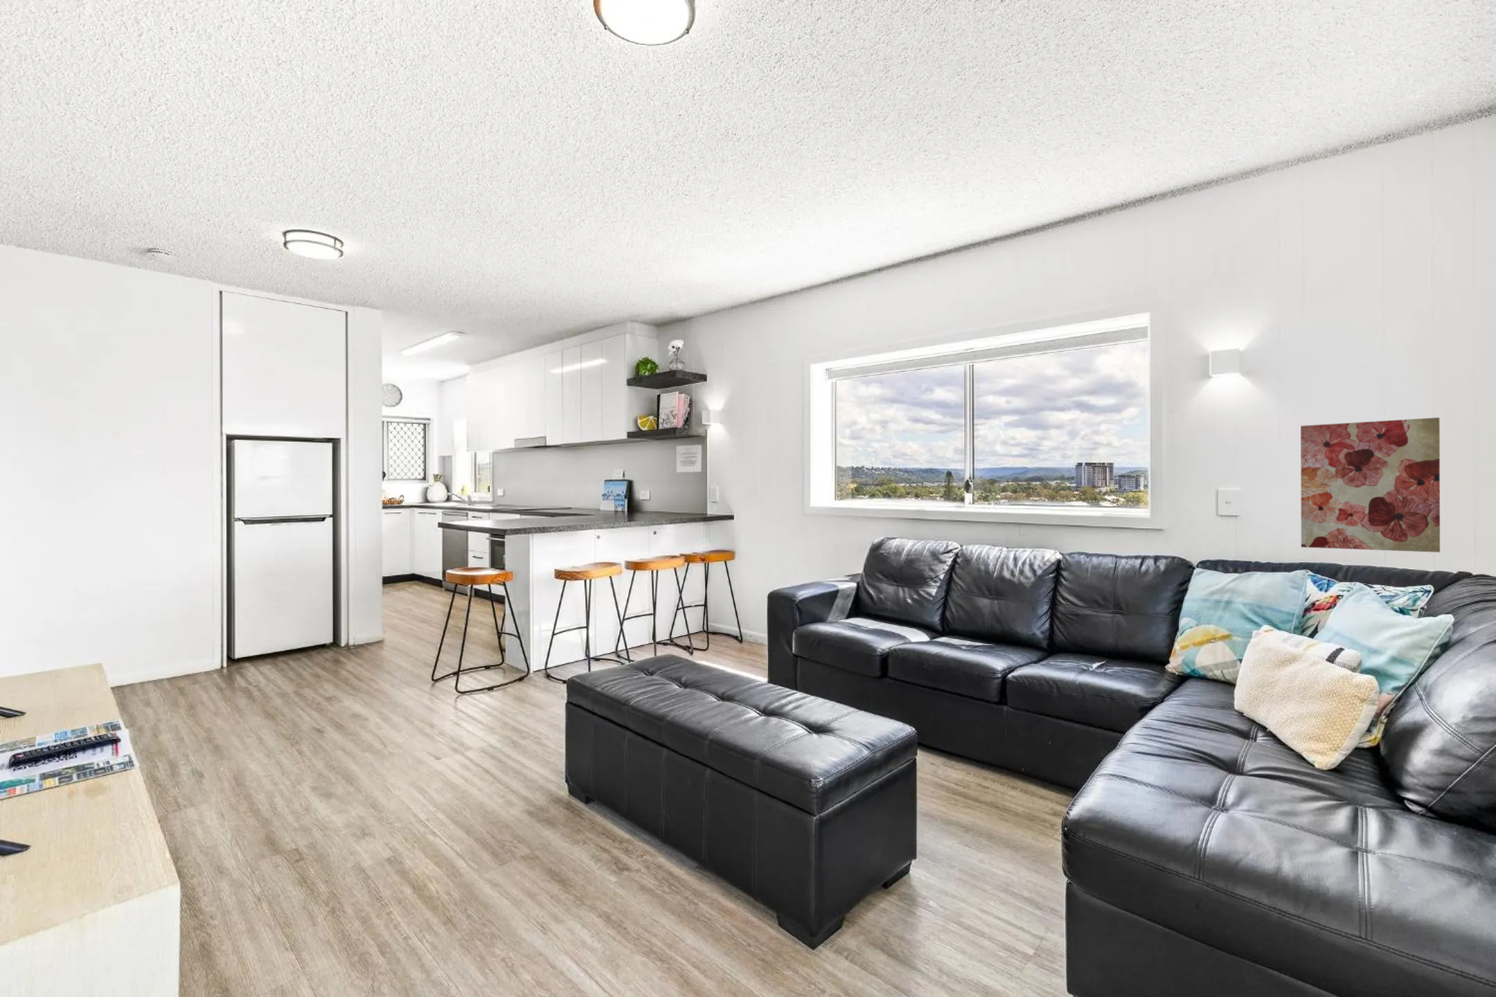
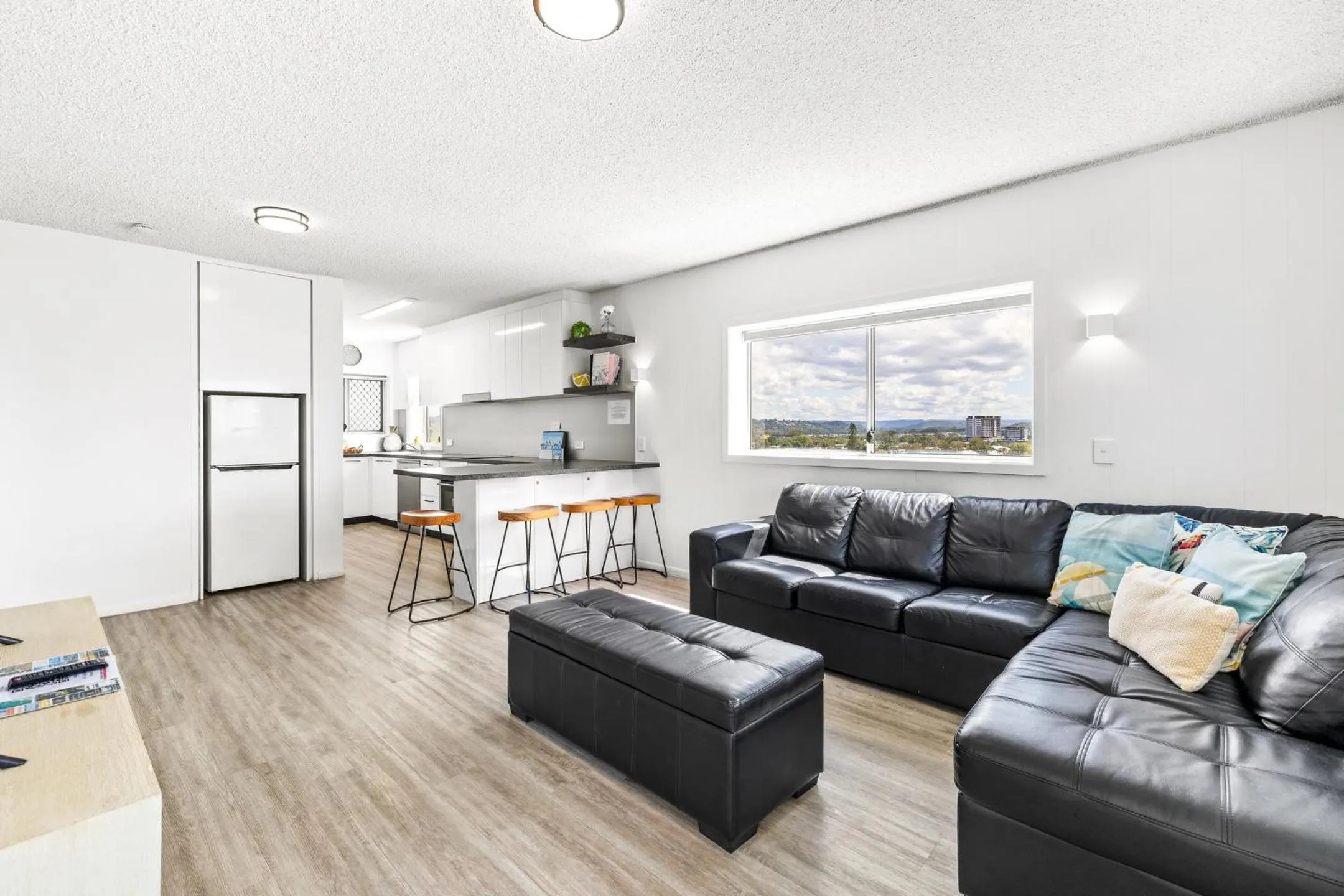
- wall art [1300,417,1440,553]
